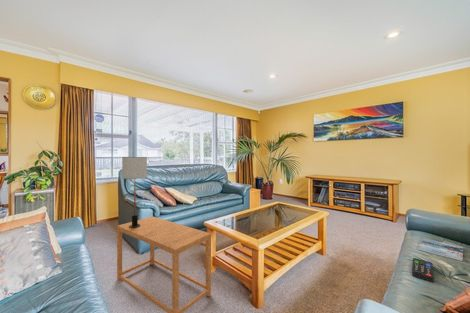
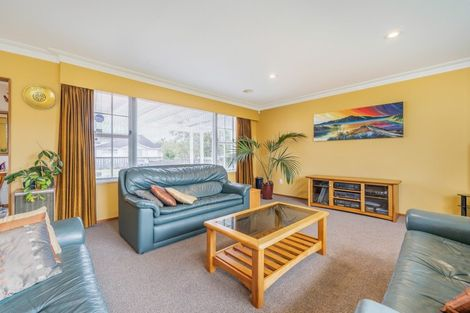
- side table [116,216,212,313]
- table lamp [121,156,148,228]
- remote control [411,257,435,283]
- magazine [416,237,464,262]
